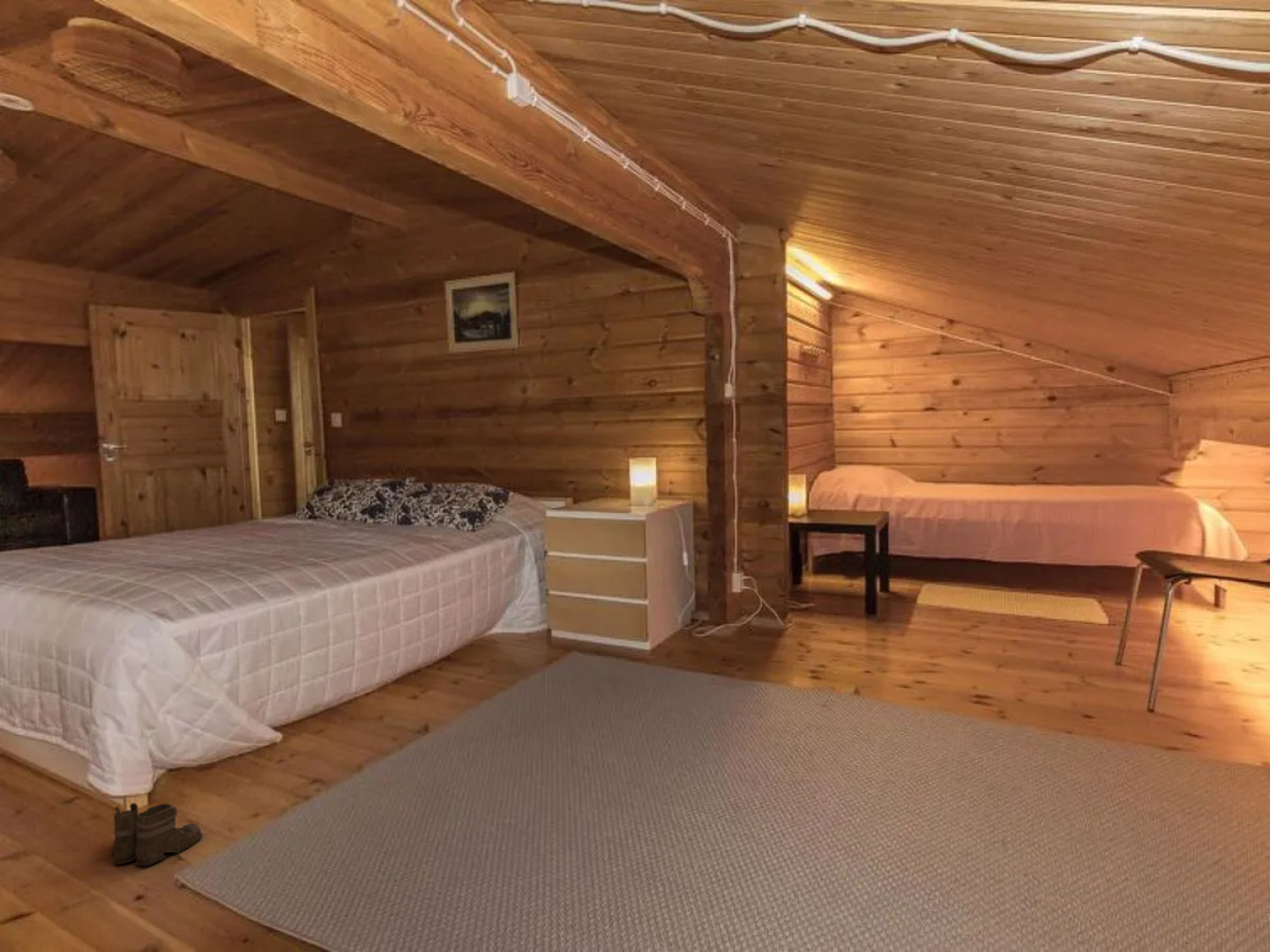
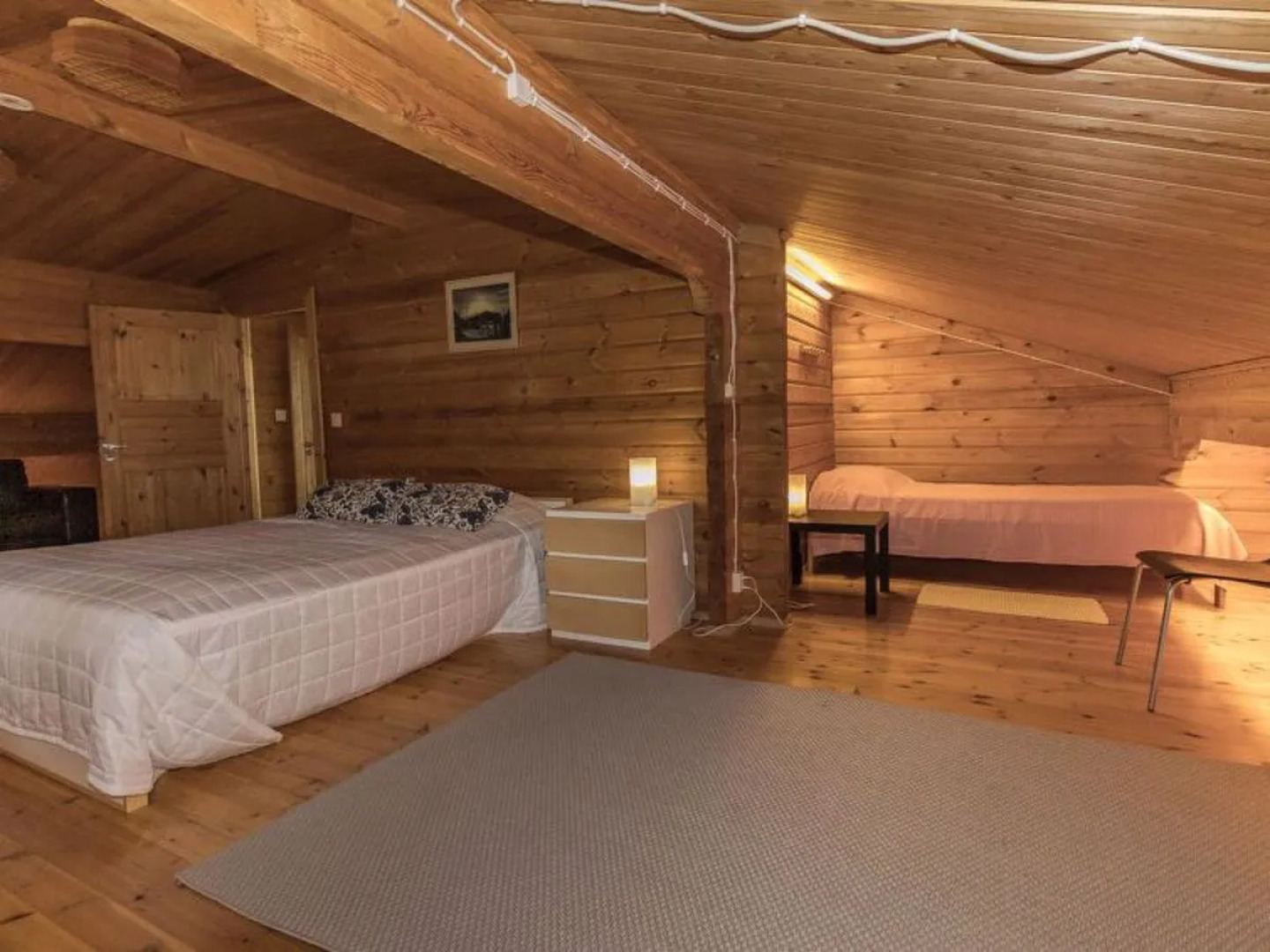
- boots [92,802,203,867]
